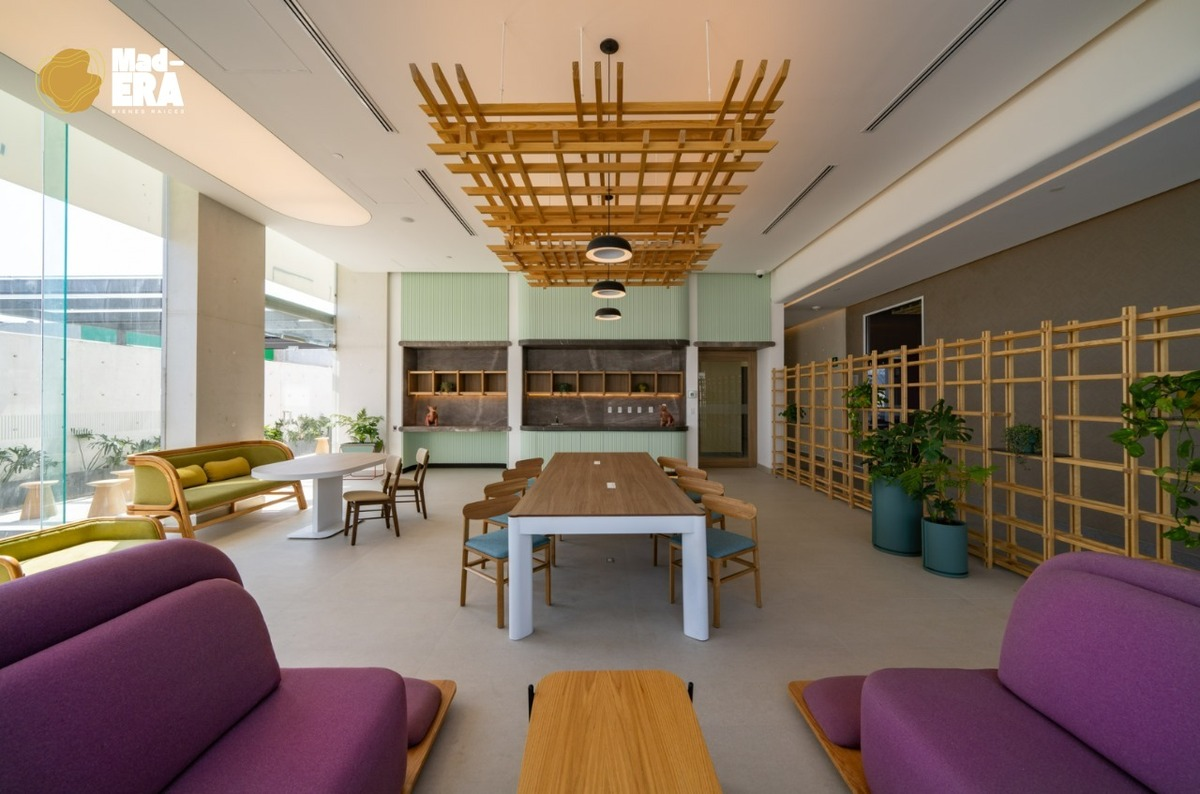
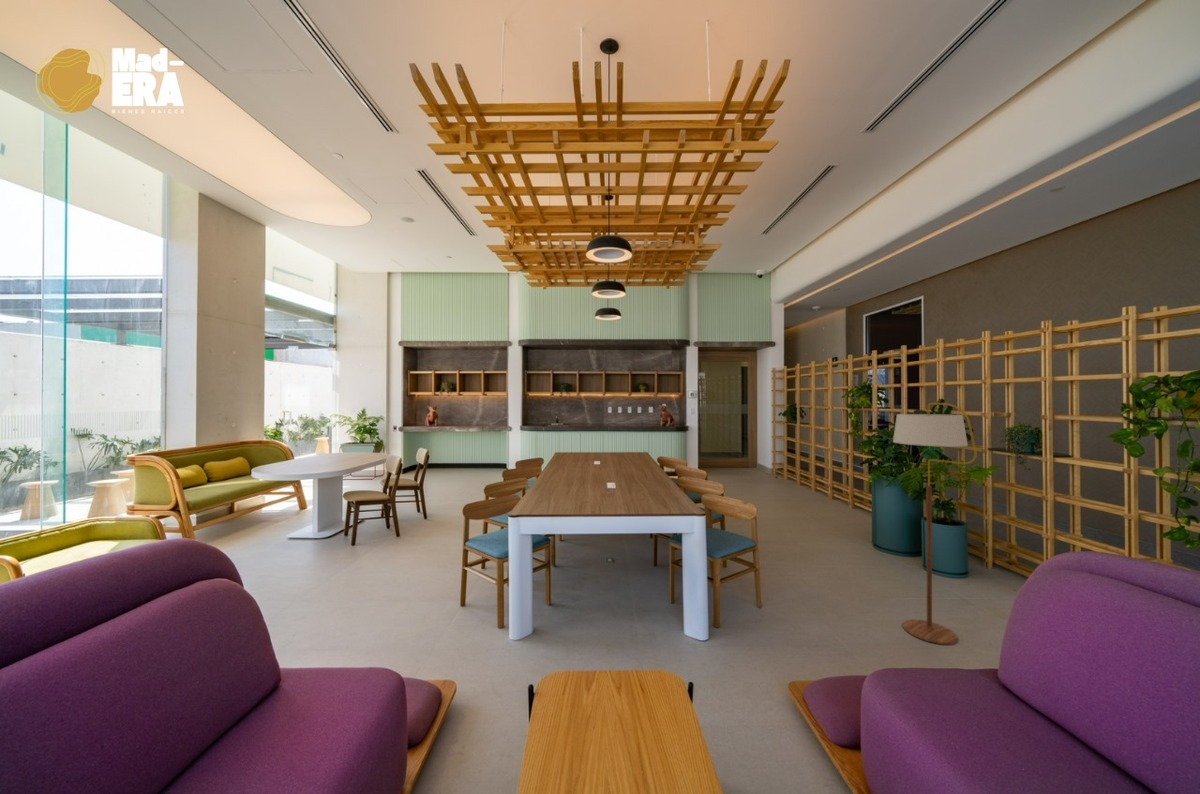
+ floor lamp [892,402,978,645]
